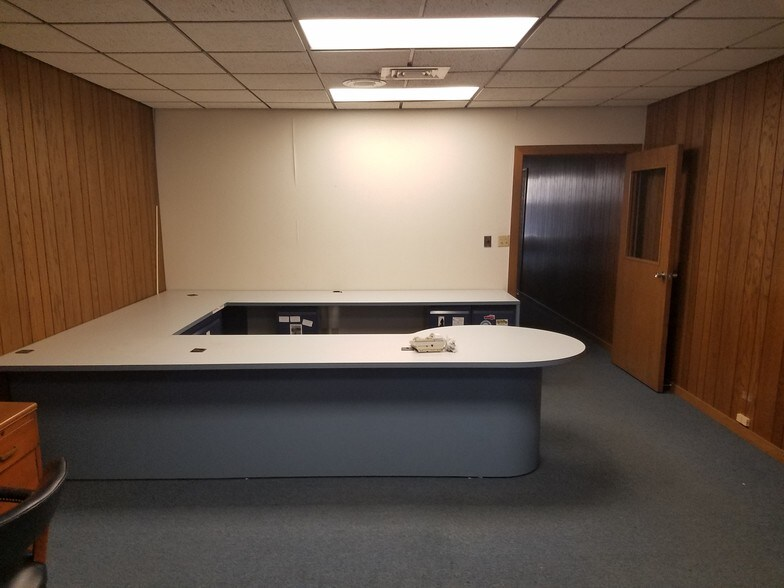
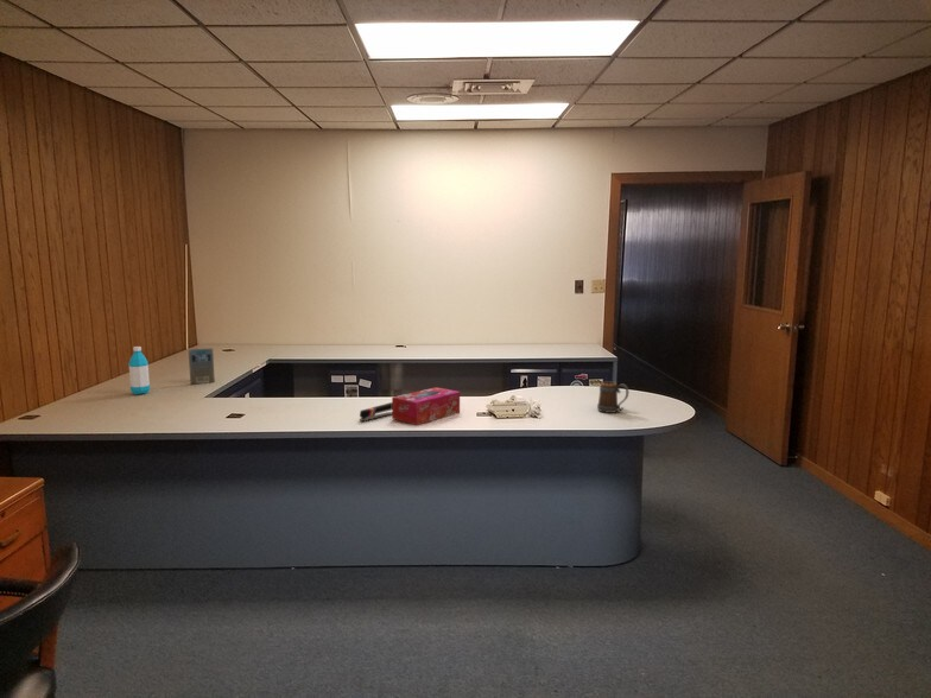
+ book [188,347,216,385]
+ water bottle [127,345,151,395]
+ mug [596,380,629,414]
+ stapler [359,401,392,423]
+ tissue box [391,386,461,426]
